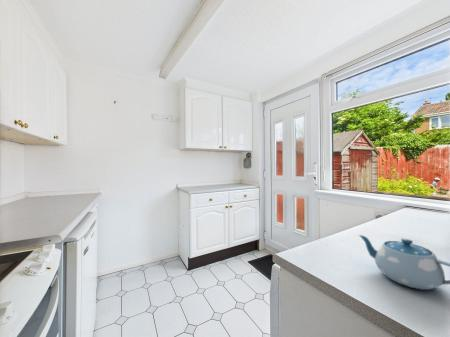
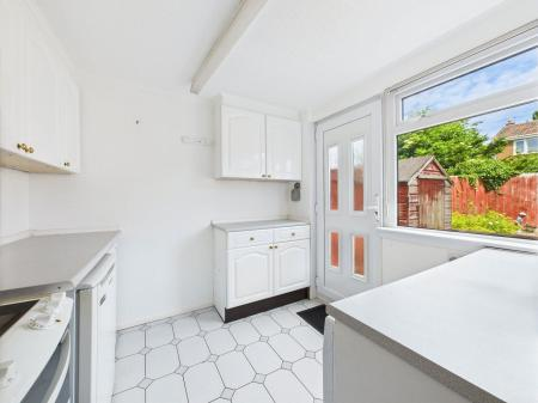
- chinaware [358,234,450,291]
